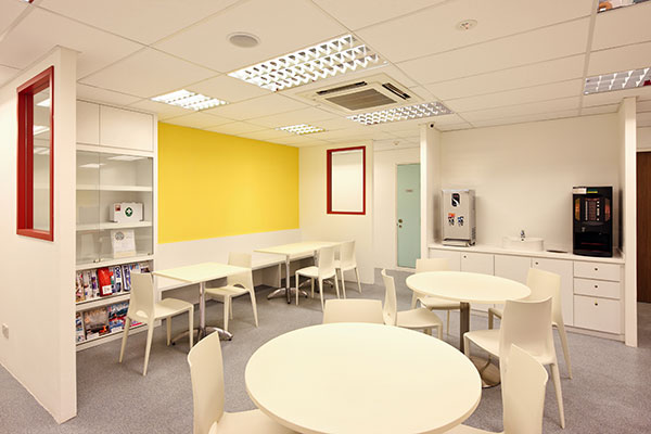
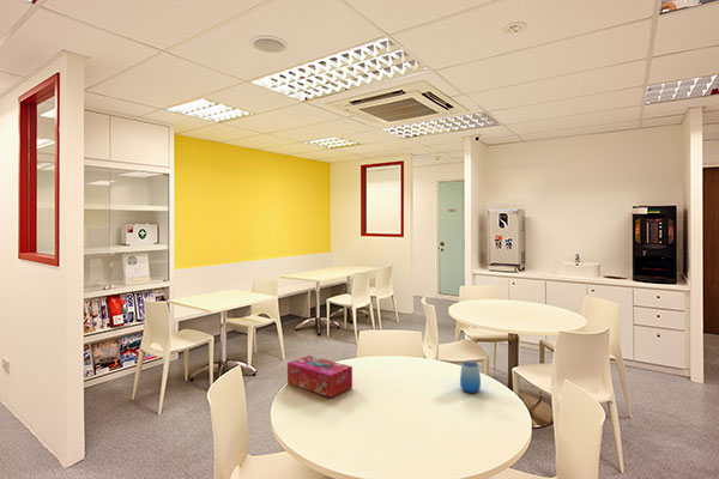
+ cup [459,360,482,394]
+ tissue box [286,354,354,399]
